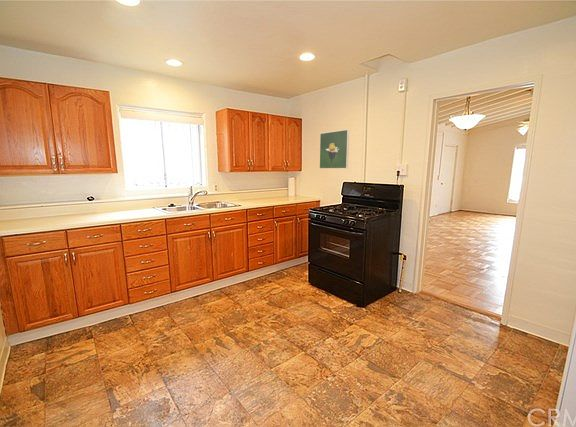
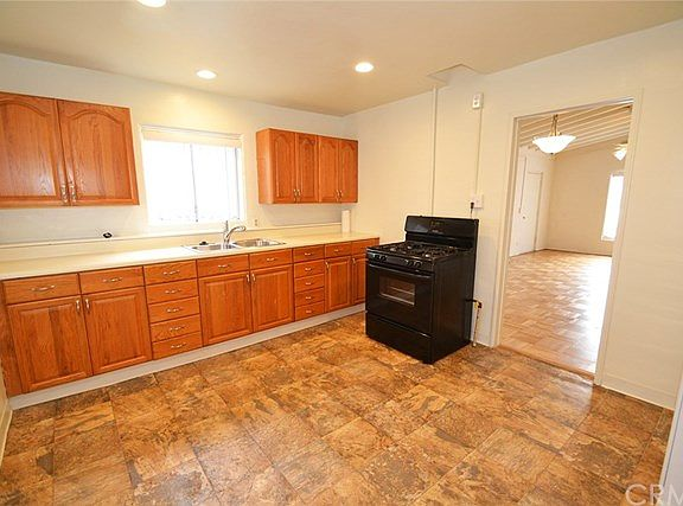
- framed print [318,129,350,170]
